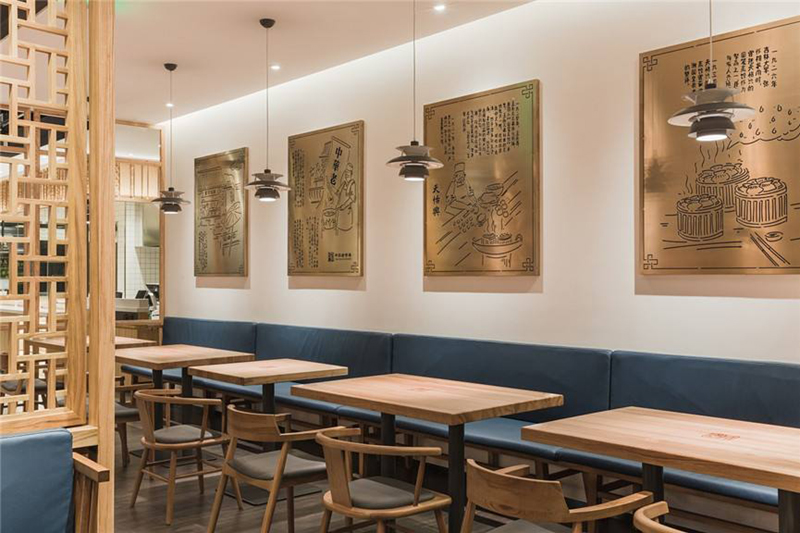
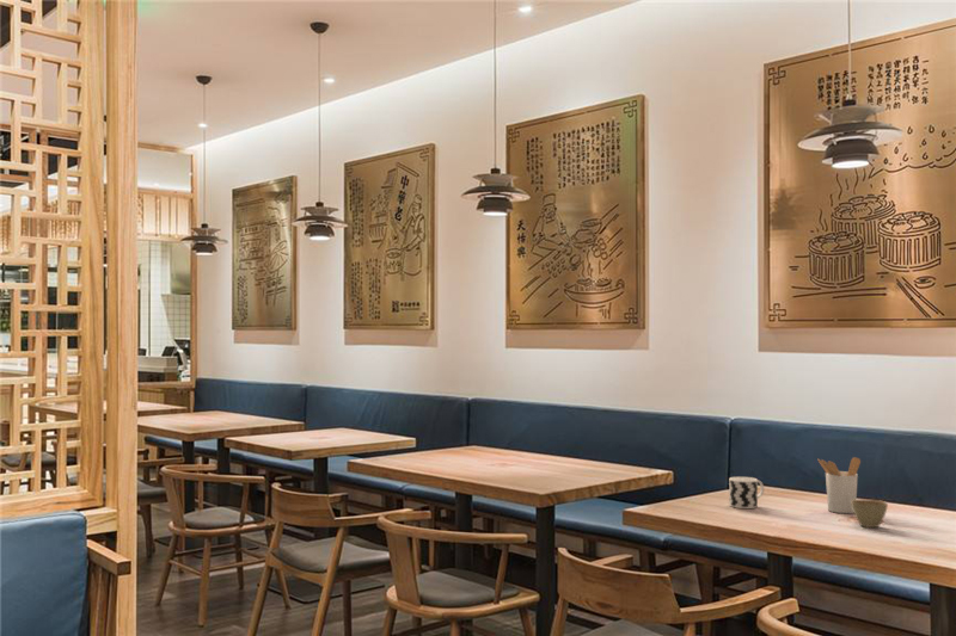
+ cup [728,476,765,510]
+ flower pot [851,498,889,529]
+ utensil holder [816,456,862,514]
